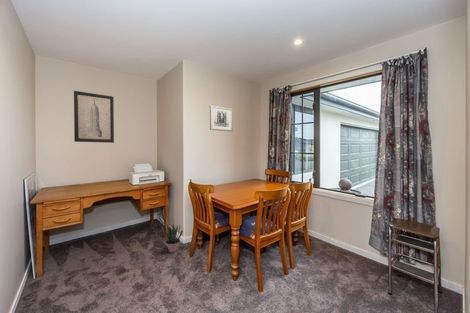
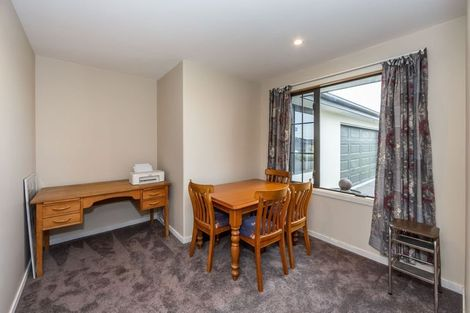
- wall art [209,105,234,132]
- wall art [73,90,115,144]
- potted plant [161,222,184,254]
